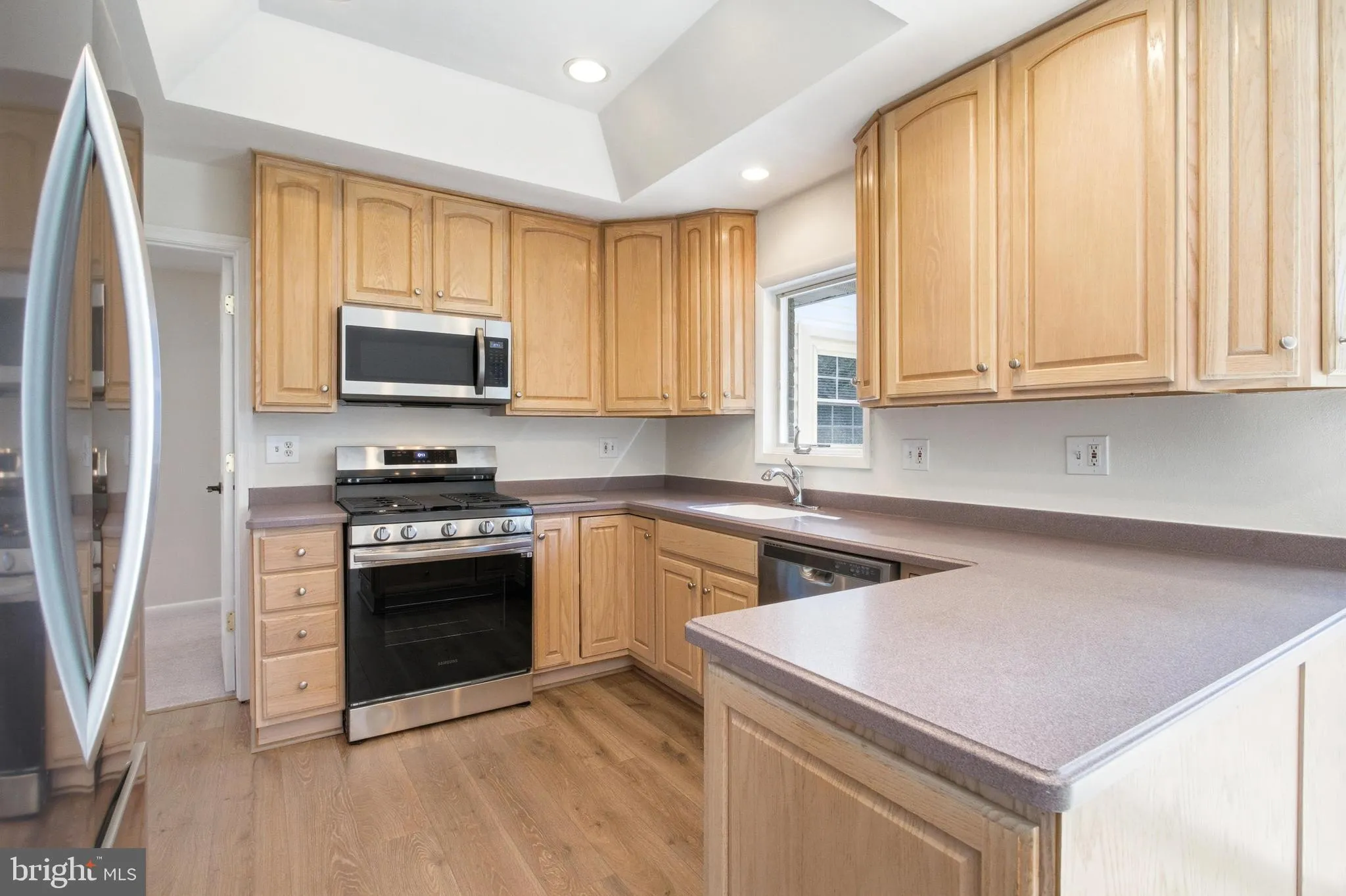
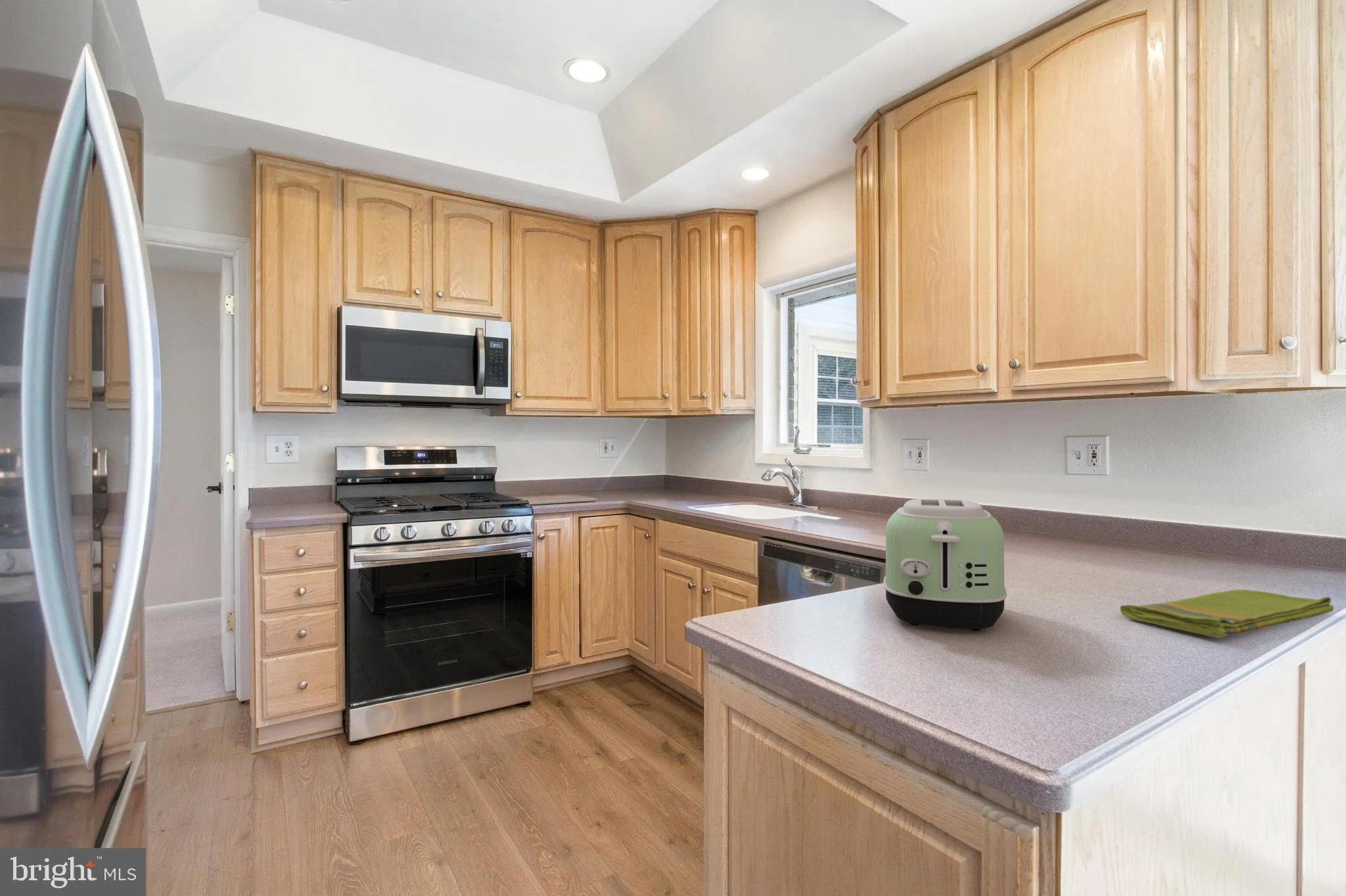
+ dish towel [1119,589,1334,638]
+ toaster [883,499,1008,632]
